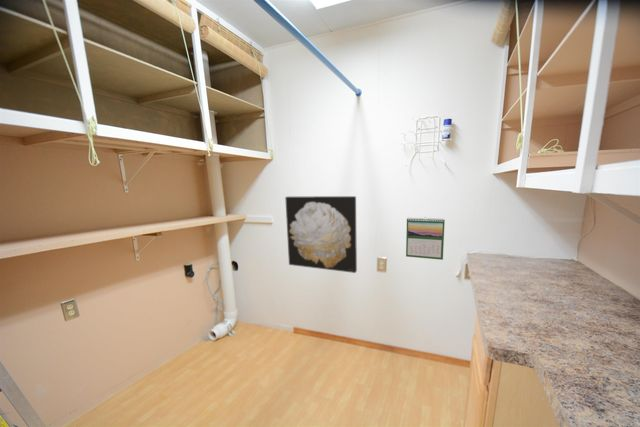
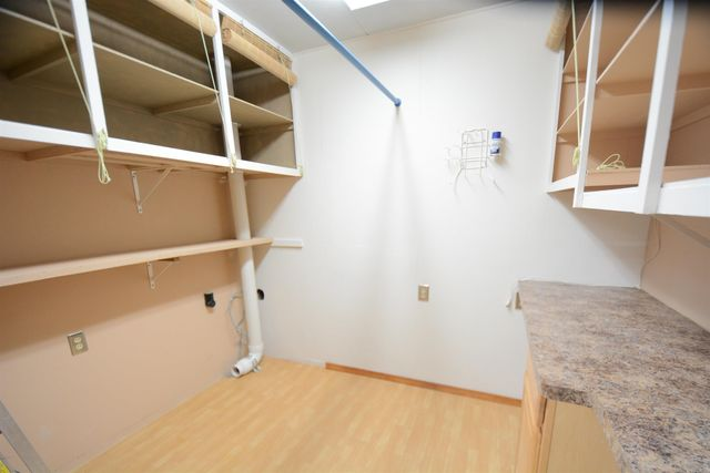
- wall art [284,195,358,274]
- calendar [405,216,446,261]
